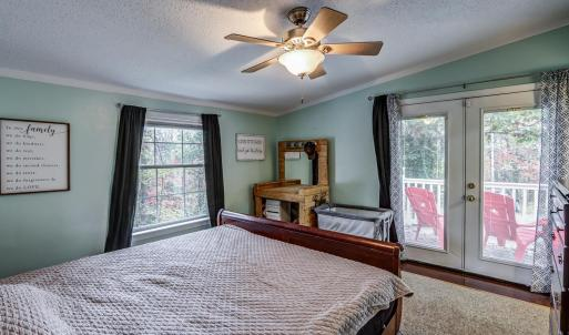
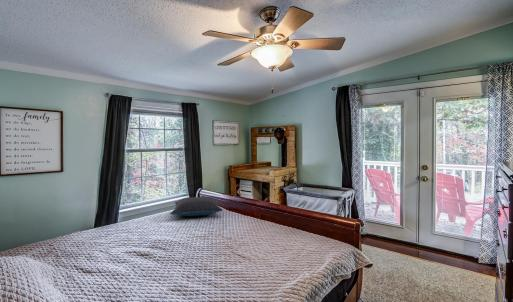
+ pillow [170,196,224,217]
